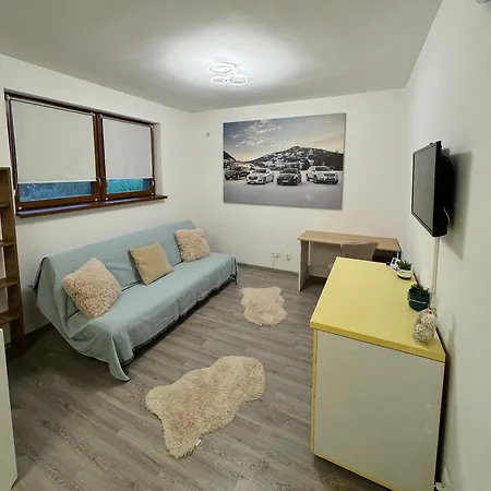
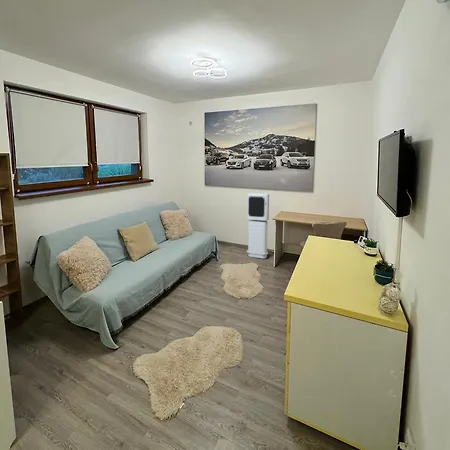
+ air purifier [246,192,270,259]
